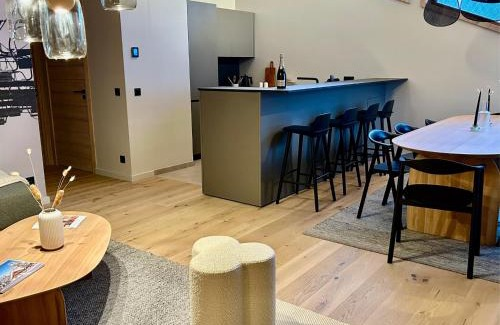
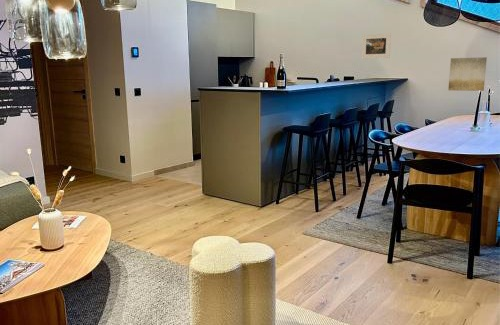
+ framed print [361,32,392,60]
+ wall art [447,56,488,92]
